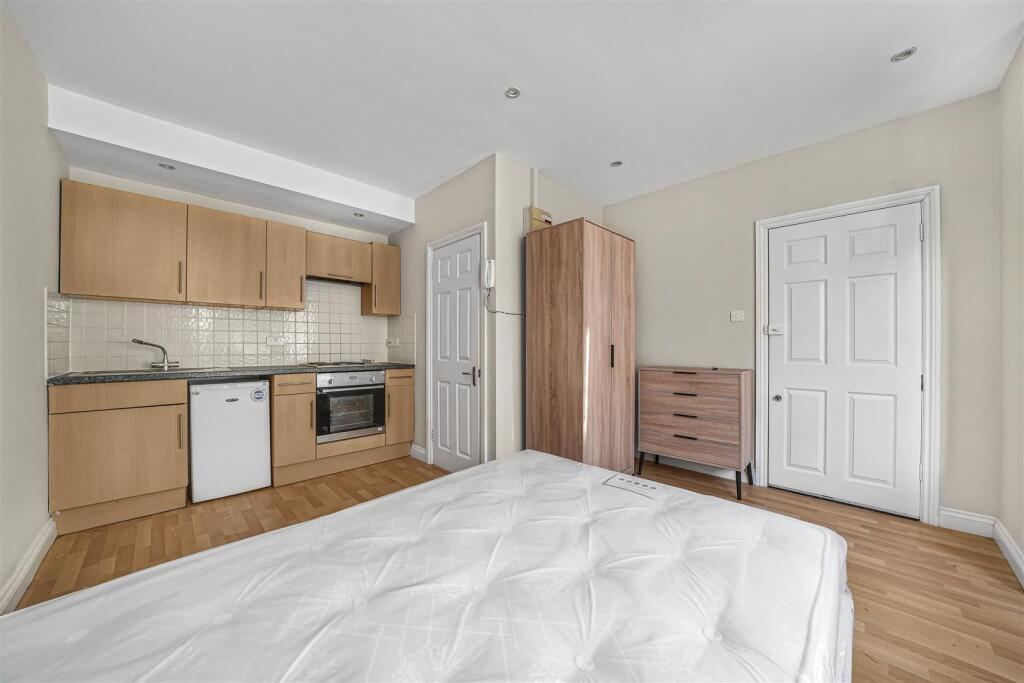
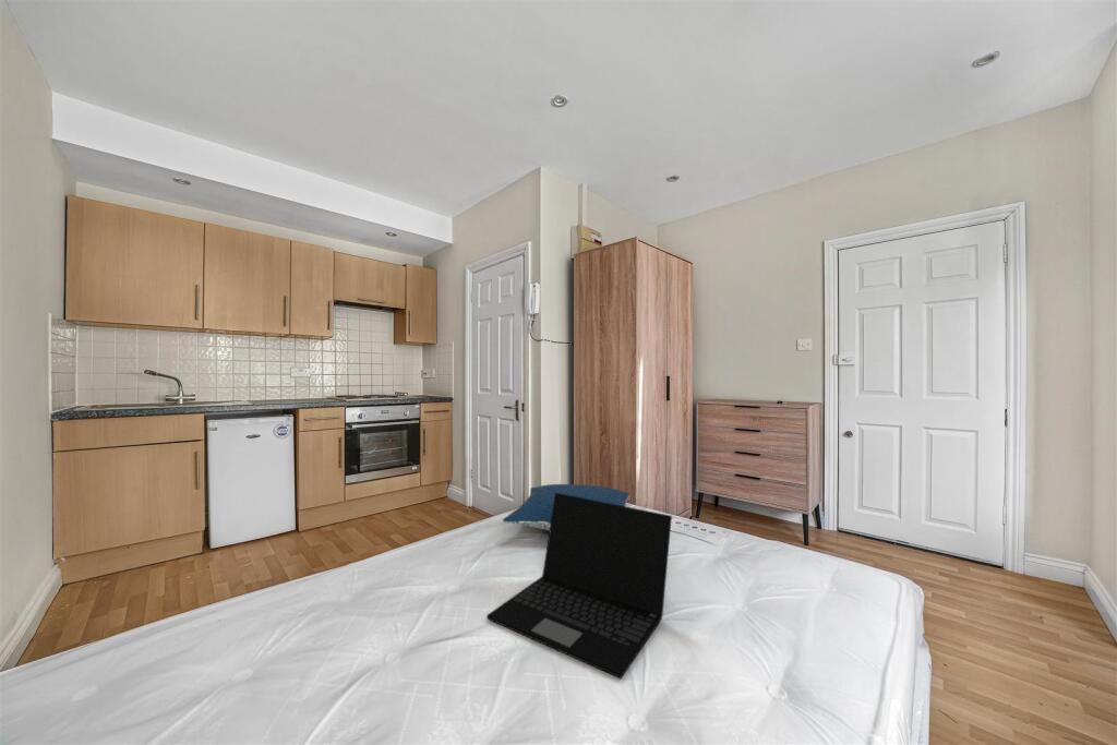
+ pillow [502,483,632,532]
+ laptop [485,493,673,680]
